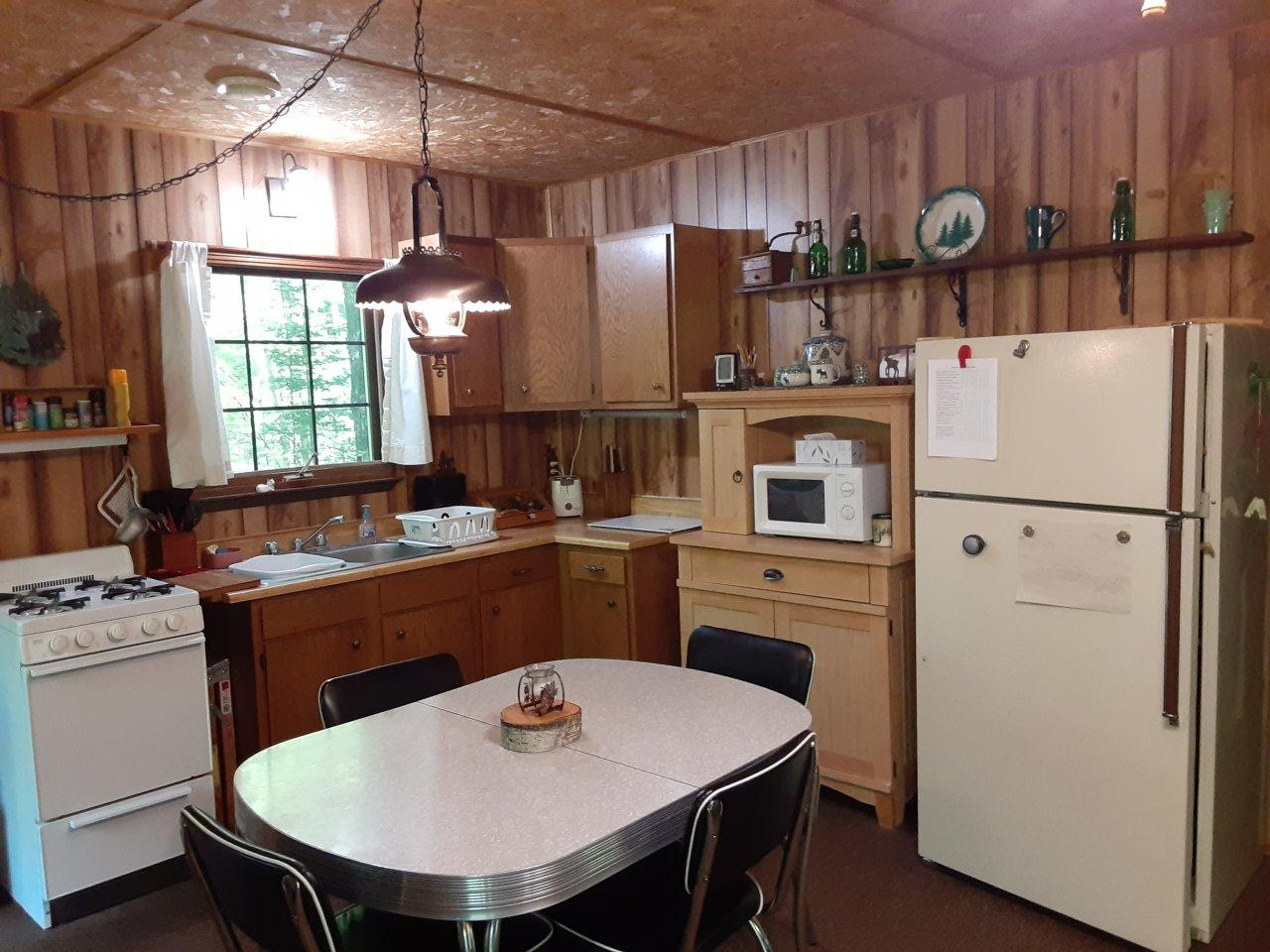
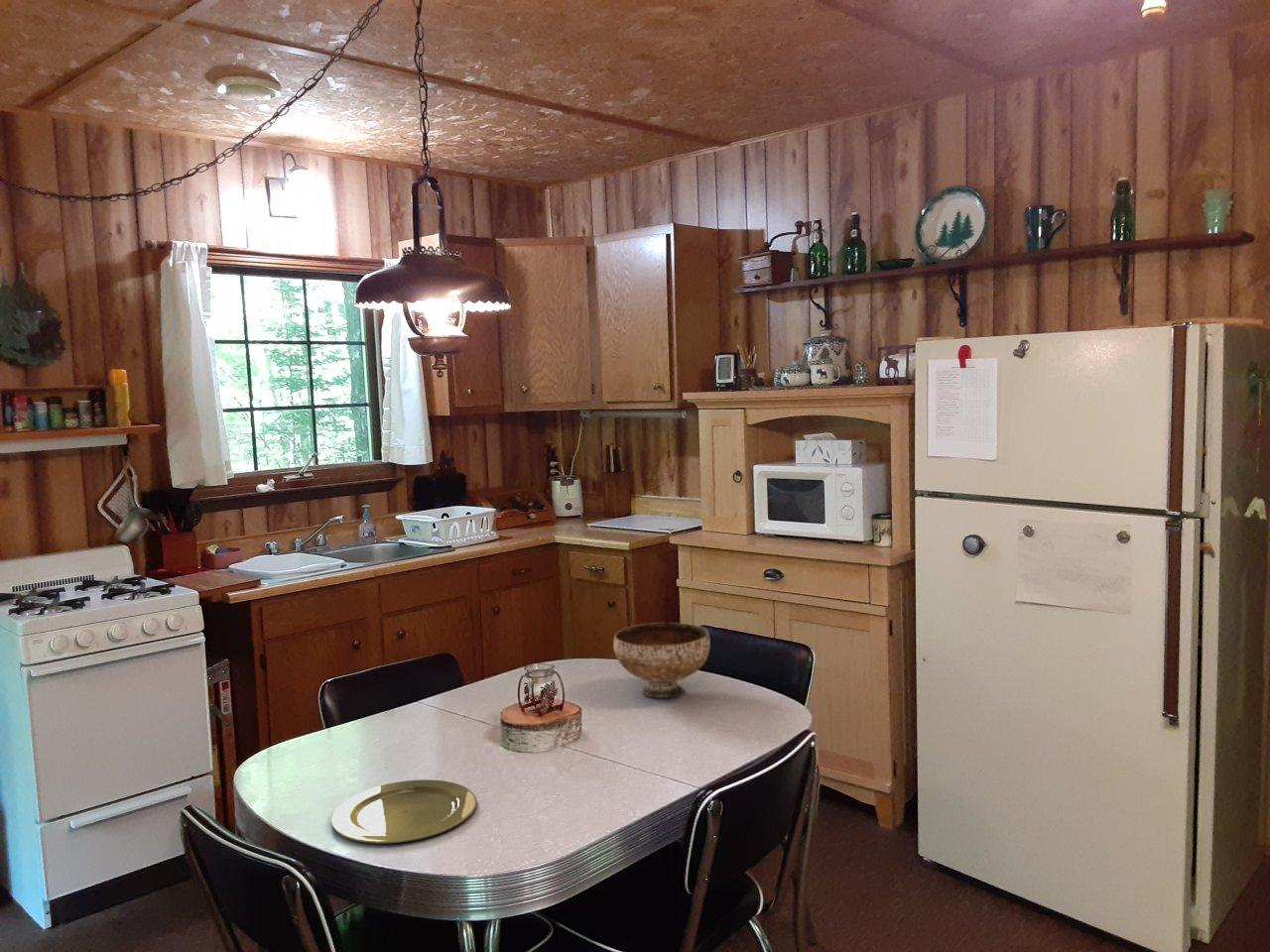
+ bowl [612,622,711,699]
+ plate [330,778,477,845]
